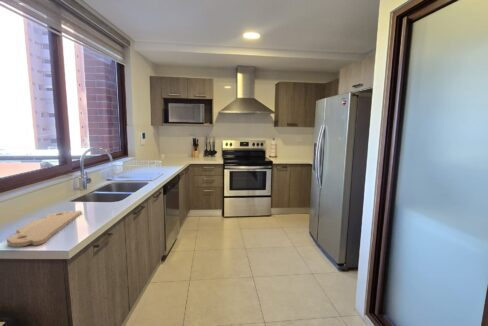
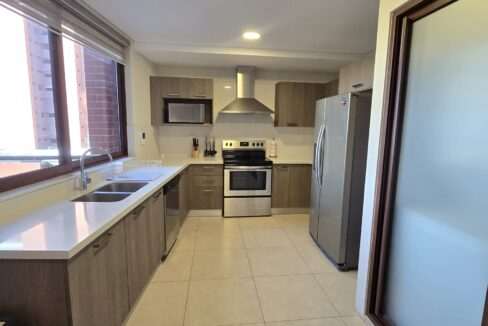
- cutting board [6,210,83,248]
